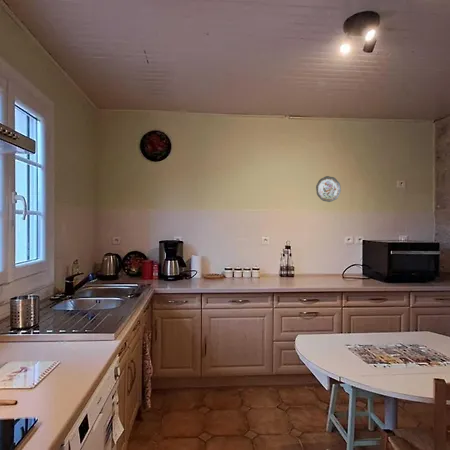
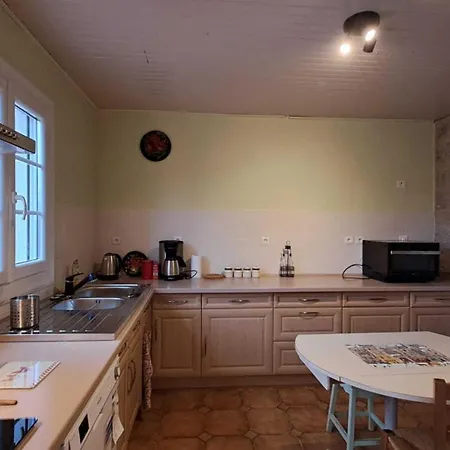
- decorative plate [315,175,342,203]
